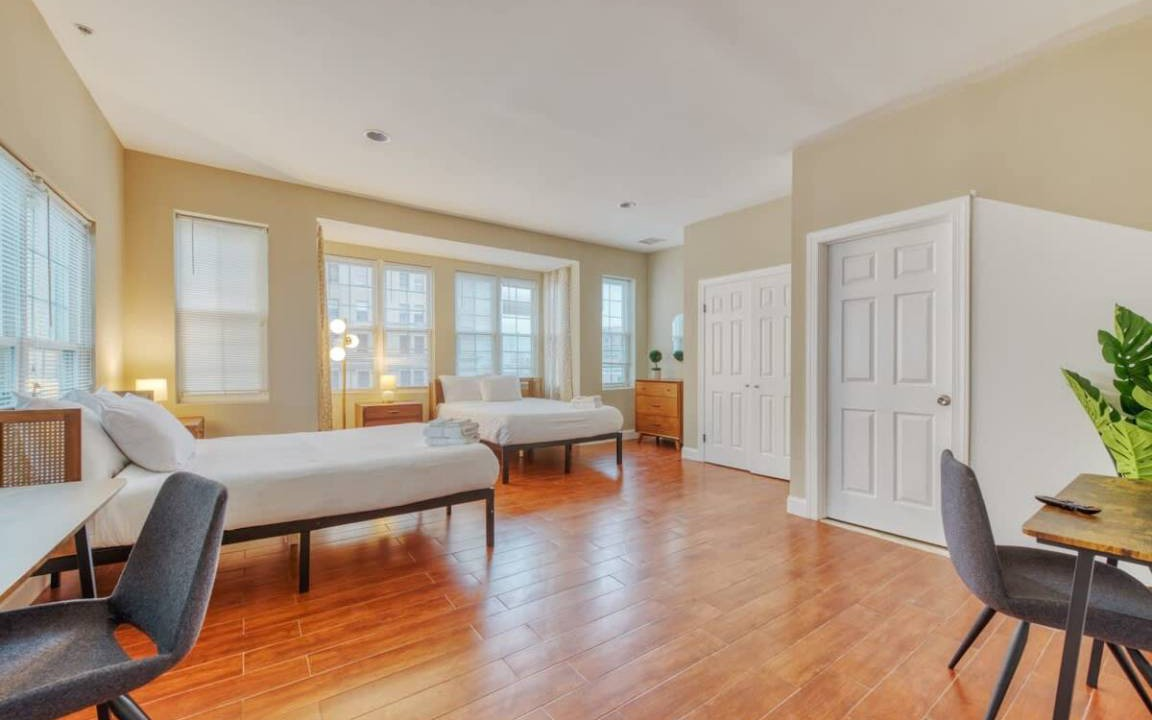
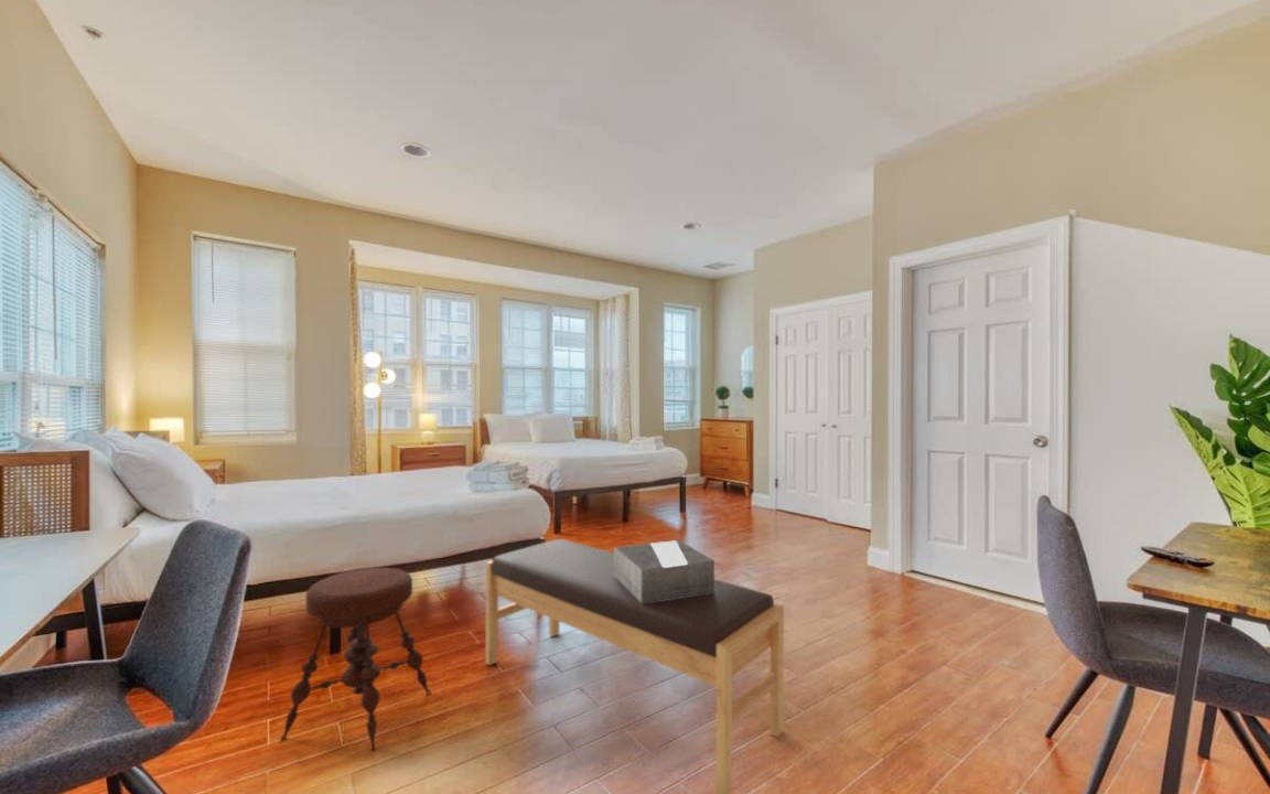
+ decorative box [613,539,715,603]
+ bench [485,538,785,794]
+ stool [280,567,431,751]
